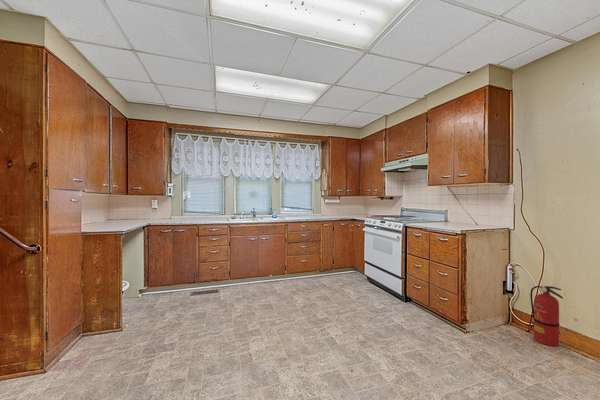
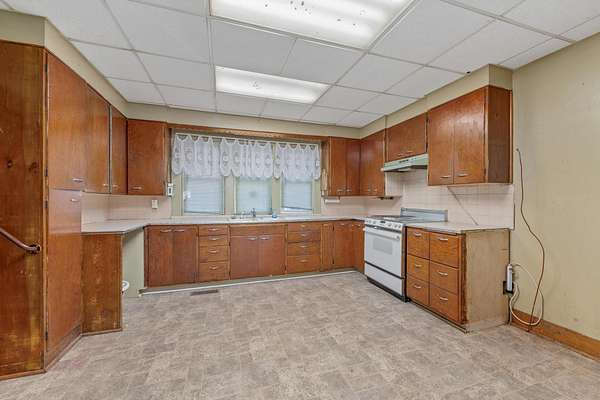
- fire extinguisher [529,285,564,347]
